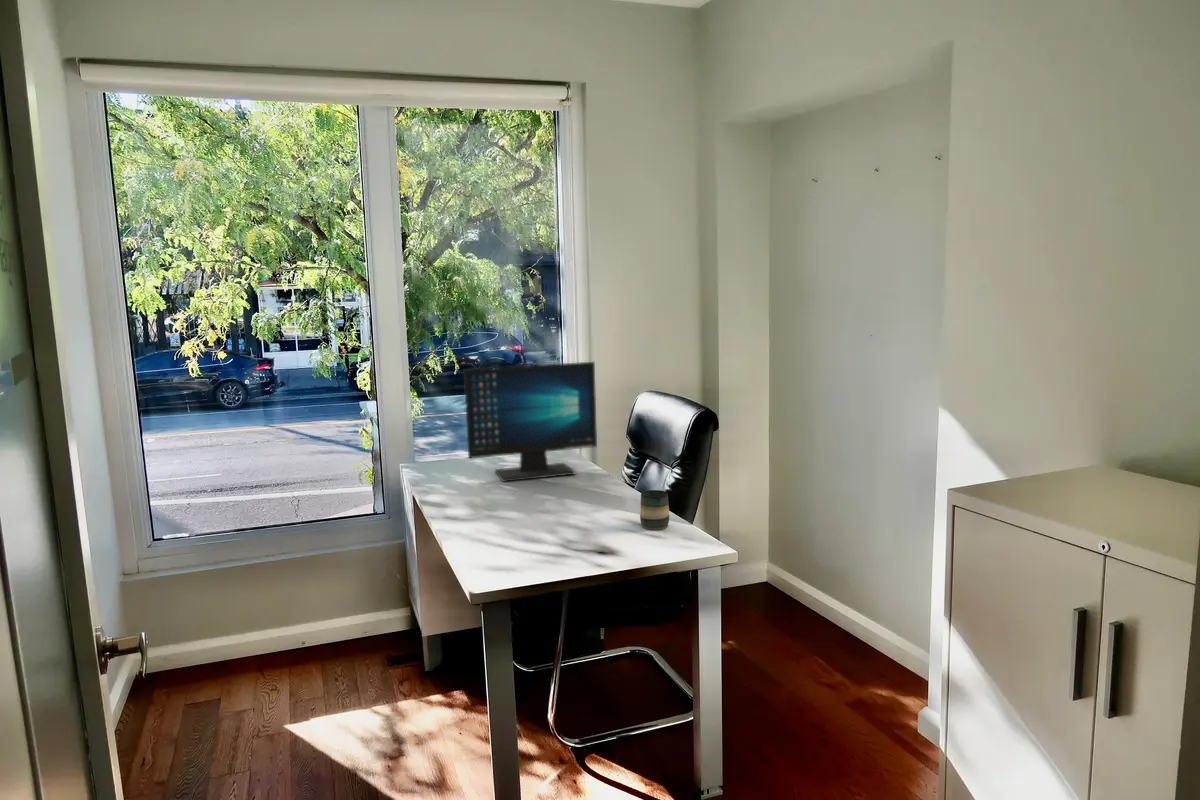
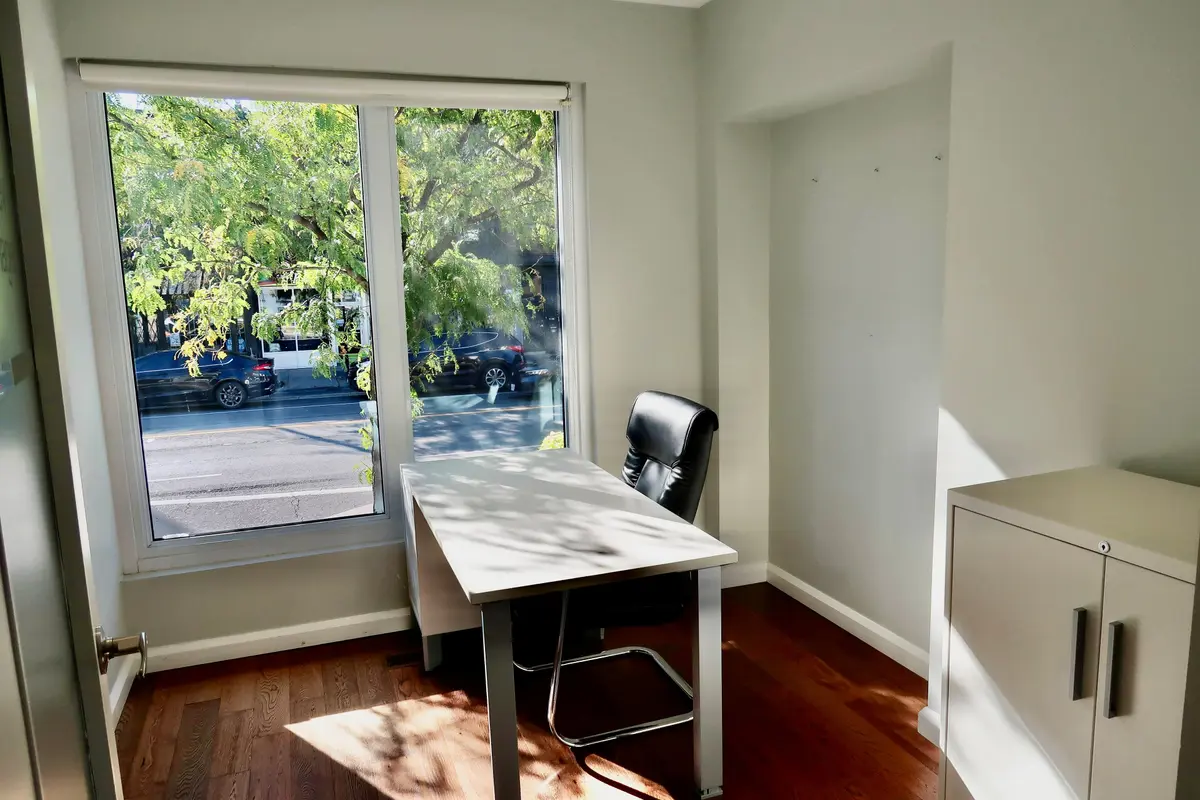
- computer monitor [463,361,598,483]
- mug [639,489,670,531]
